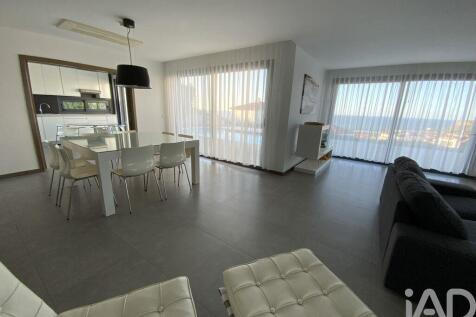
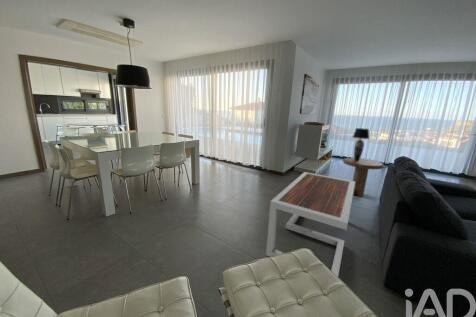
+ coffee table [265,171,355,278]
+ table lamp [352,127,370,161]
+ side table [342,157,384,198]
